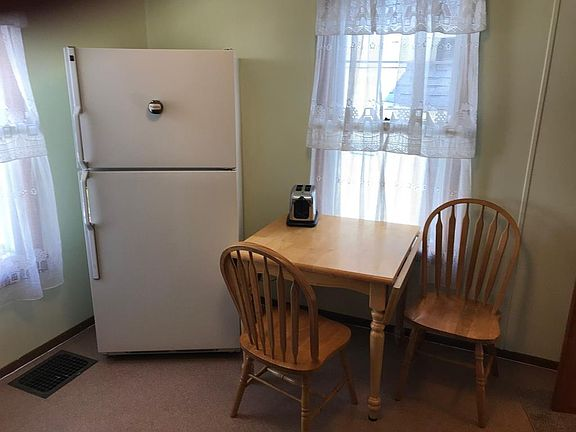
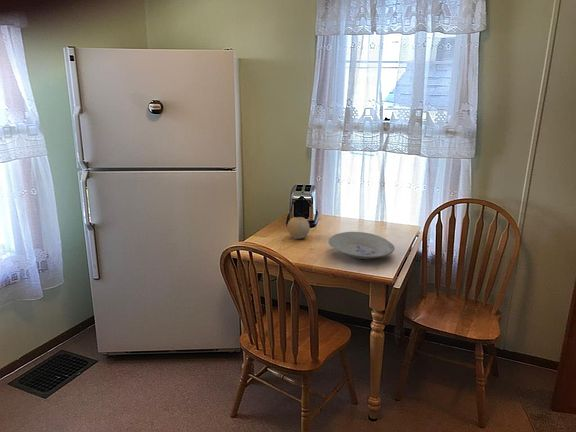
+ bowl [327,231,396,260]
+ fruit [286,216,311,240]
